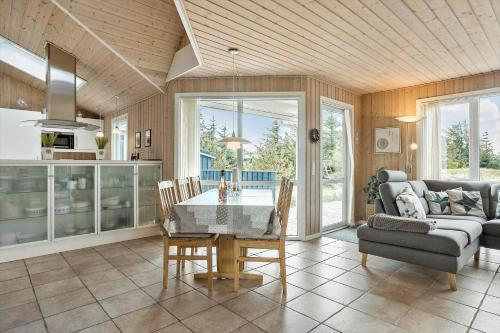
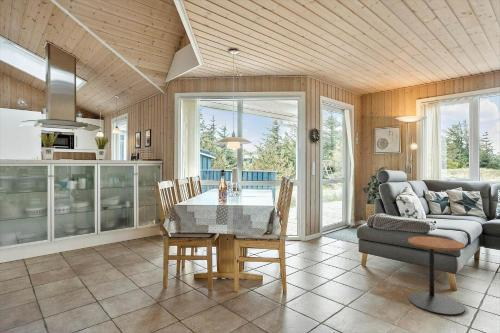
+ side table [407,235,466,316]
